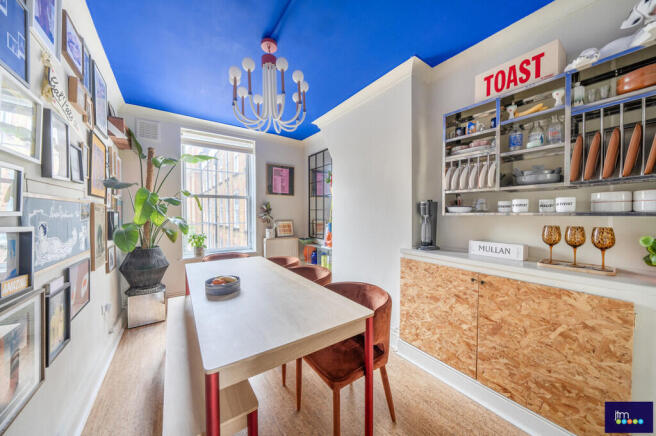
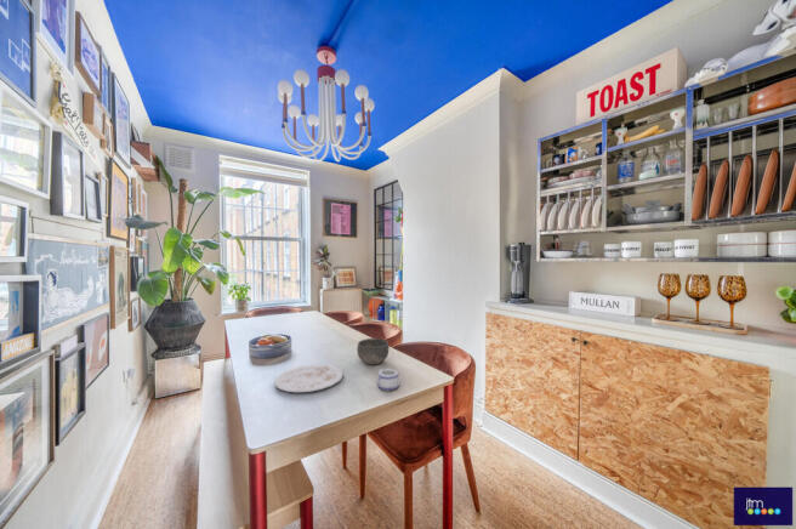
+ plate [273,363,345,393]
+ bowl [356,337,391,365]
+ mug [376,368,400,392]
